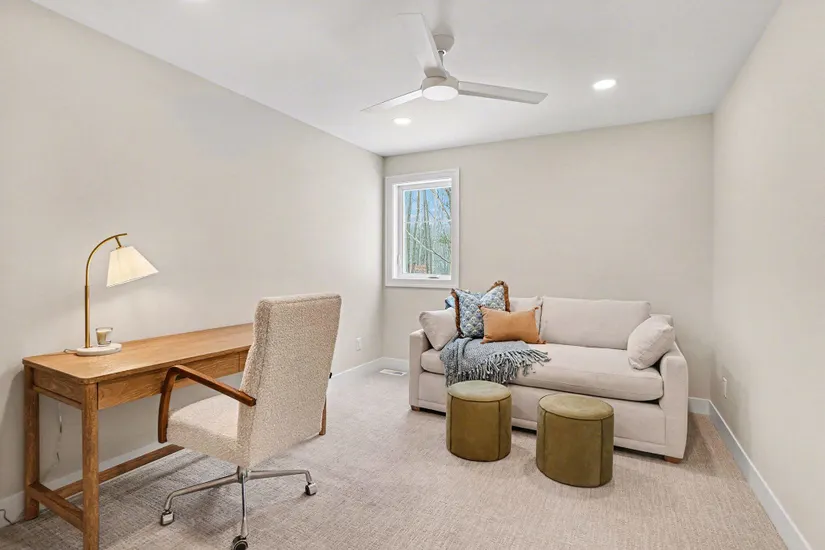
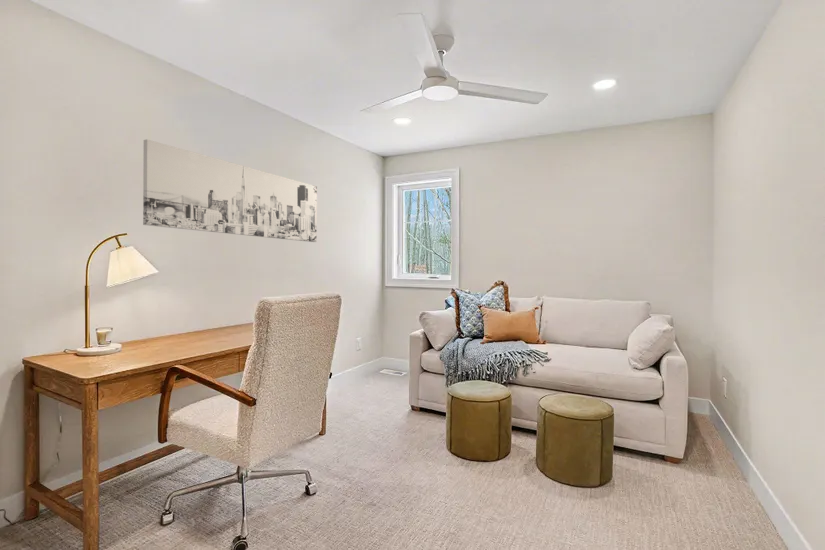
+ wall art [142,138,318,243]
